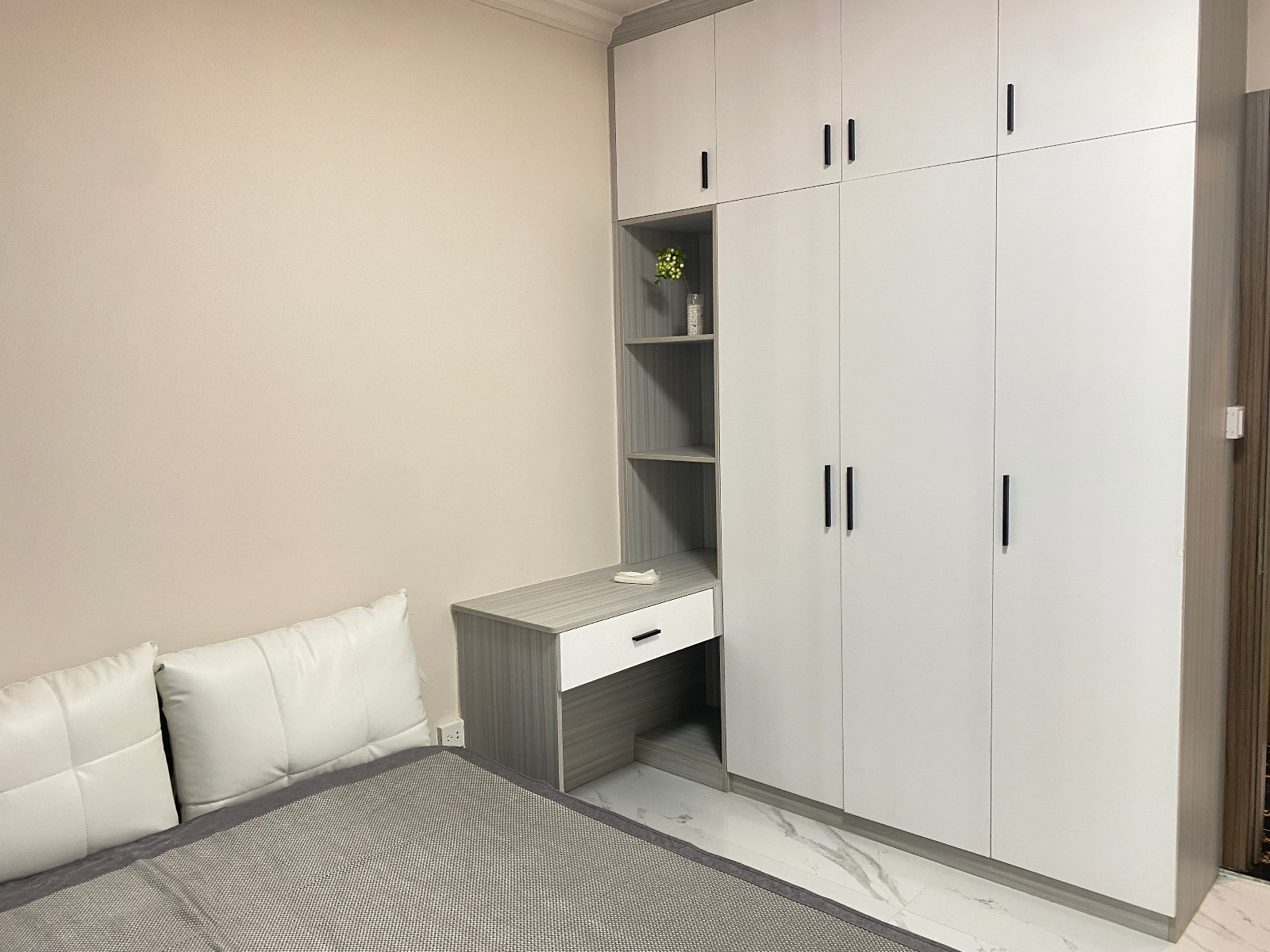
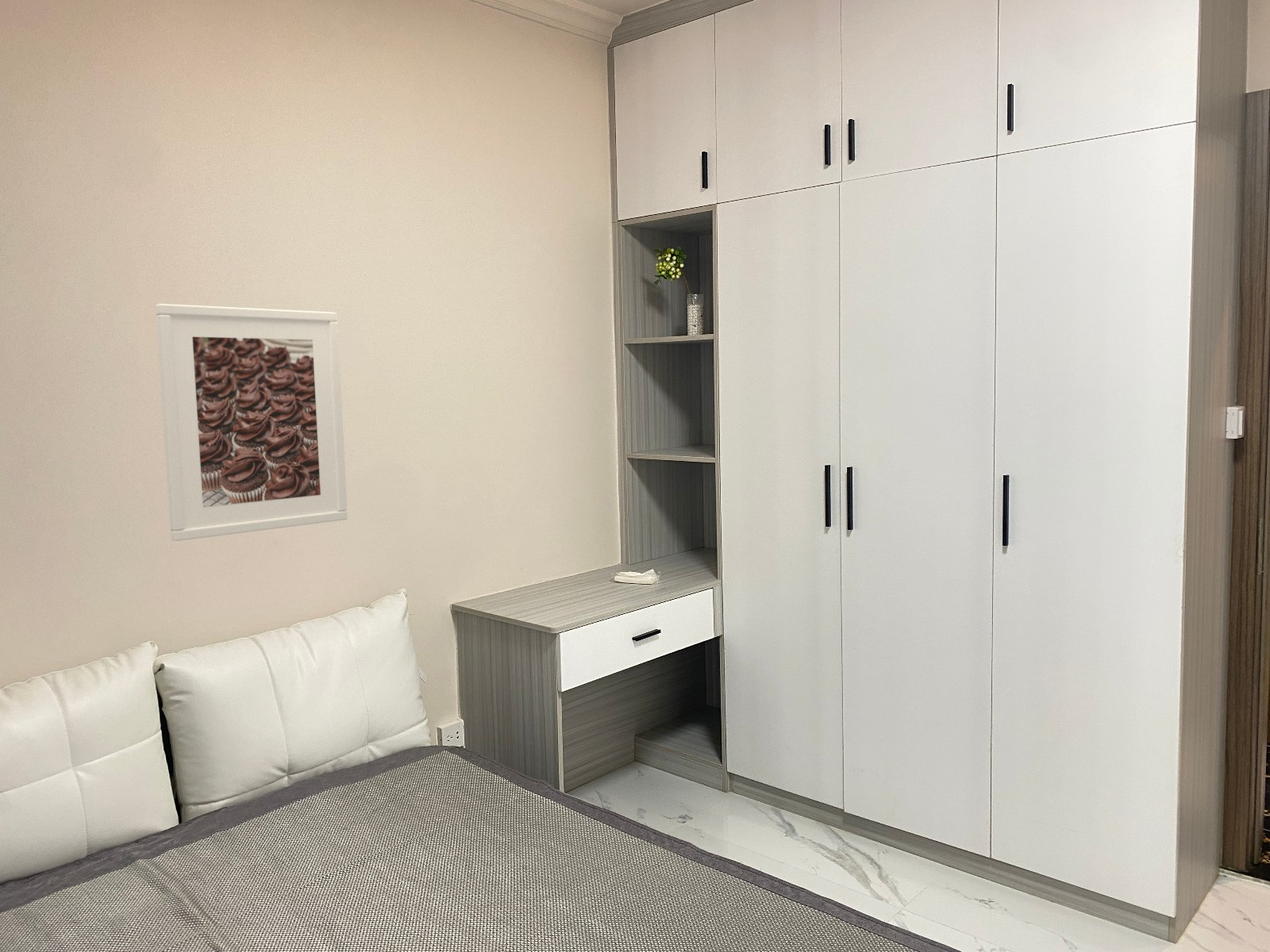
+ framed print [156,303,348,542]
